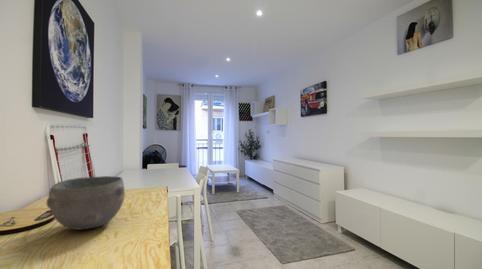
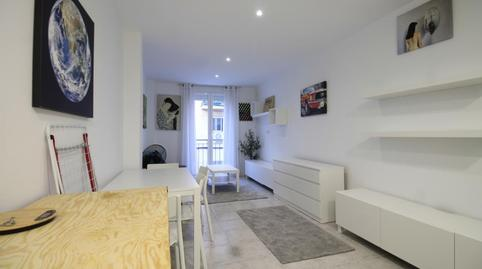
- bowl [46,175,126,231]
